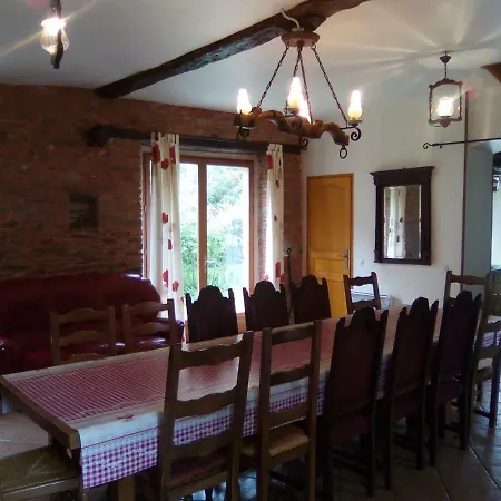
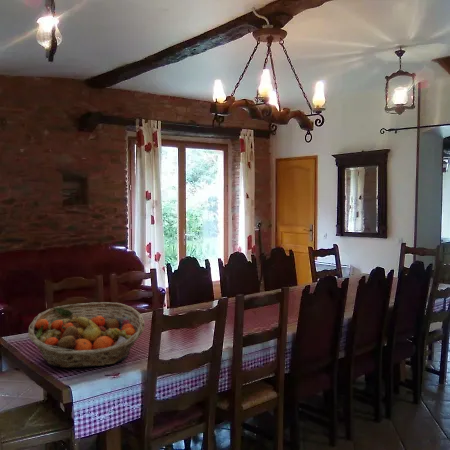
+ fruit basket [27,301,146,369]
